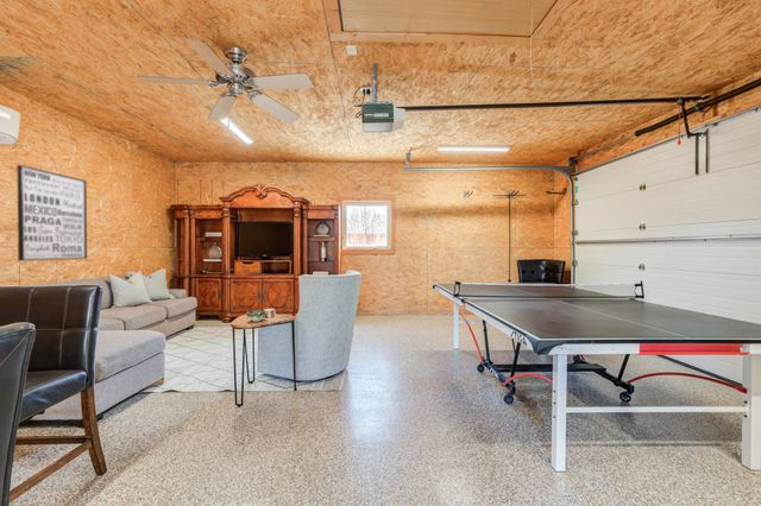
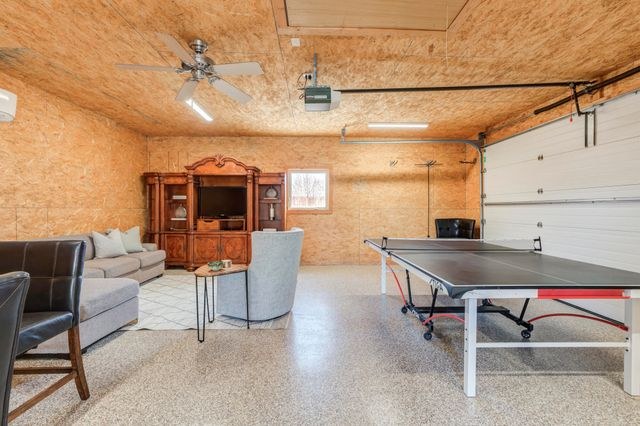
- wall art [15,164,88,263]
